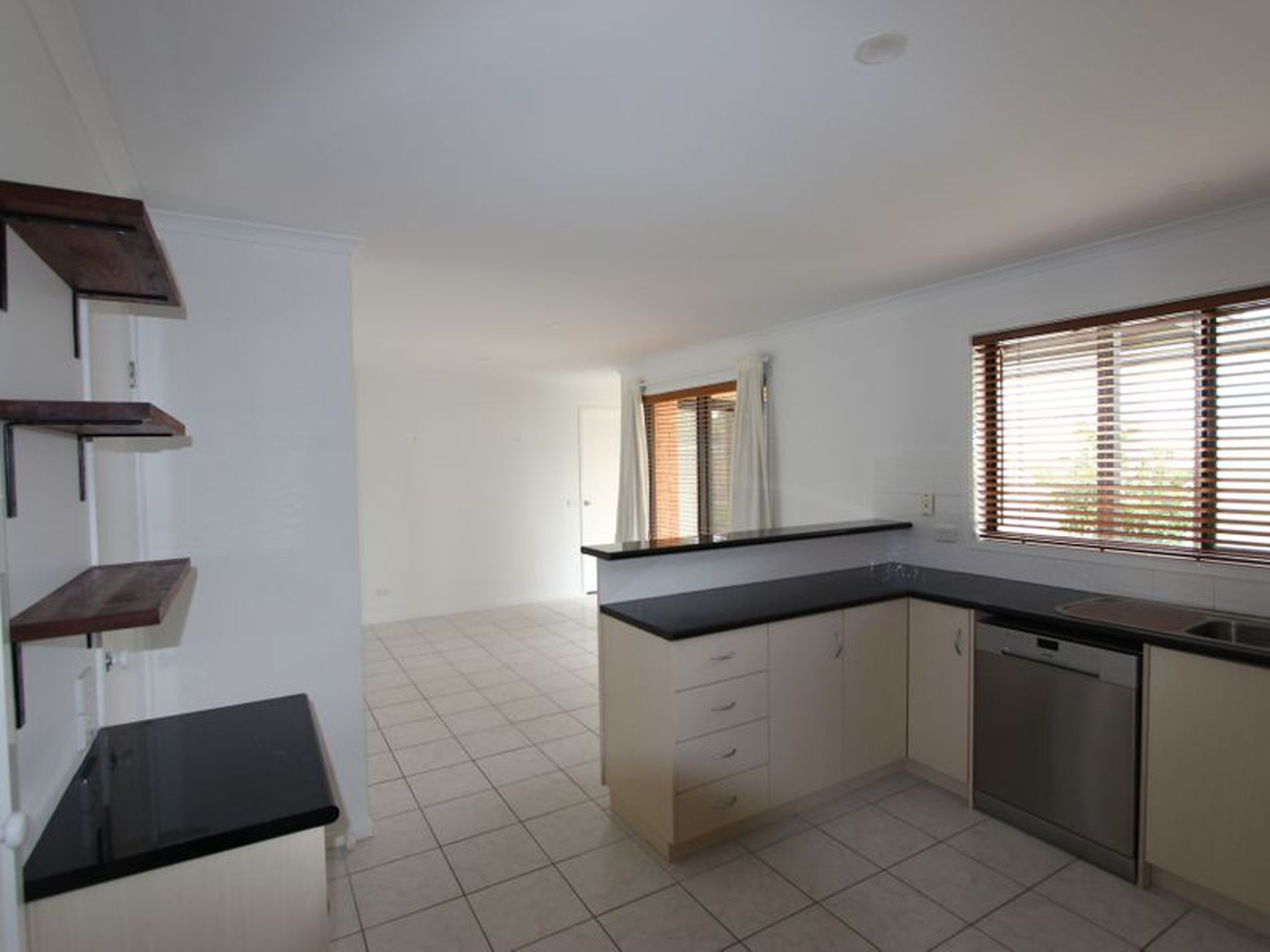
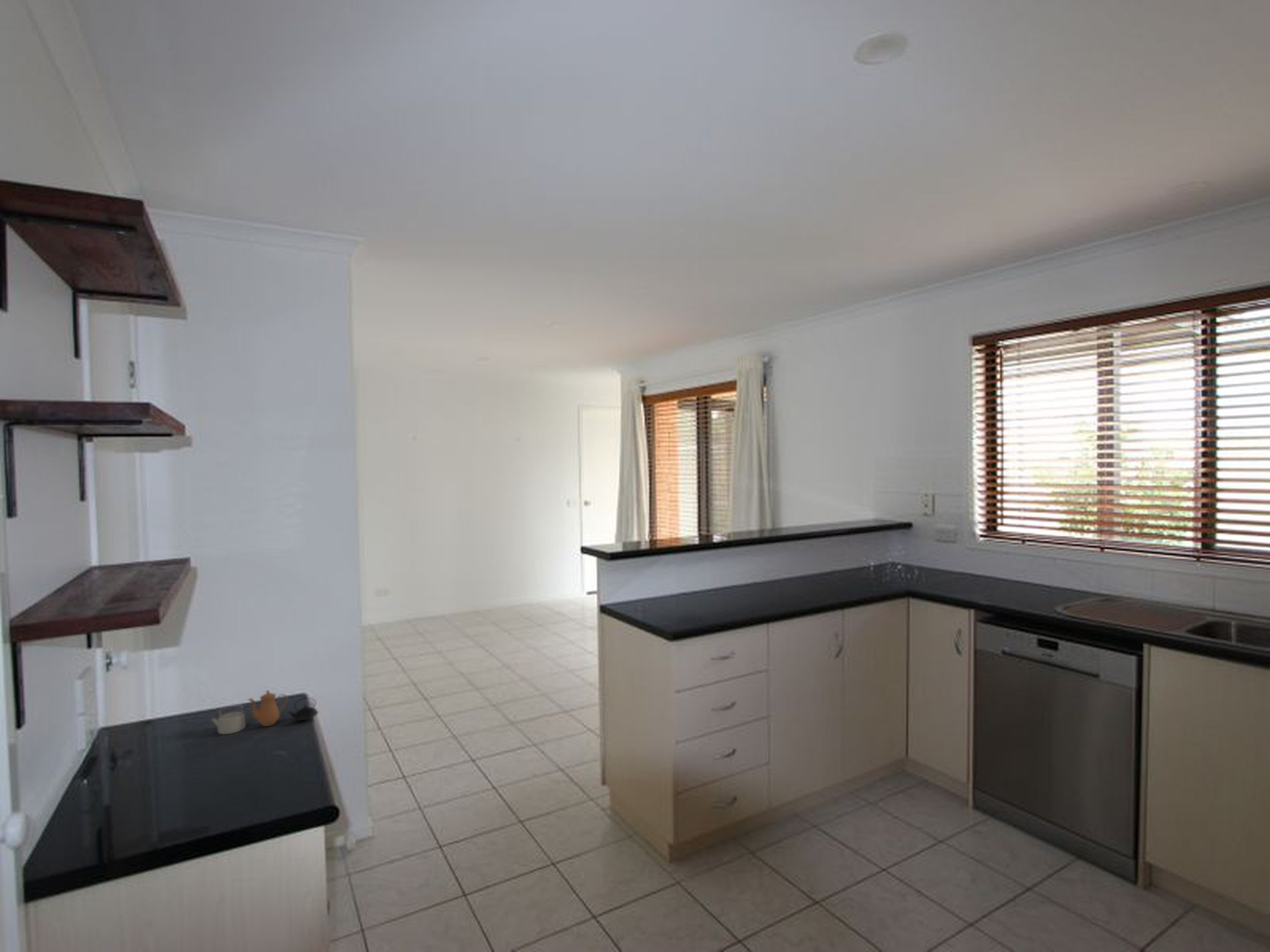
+ teapot [211,689,319,735]
